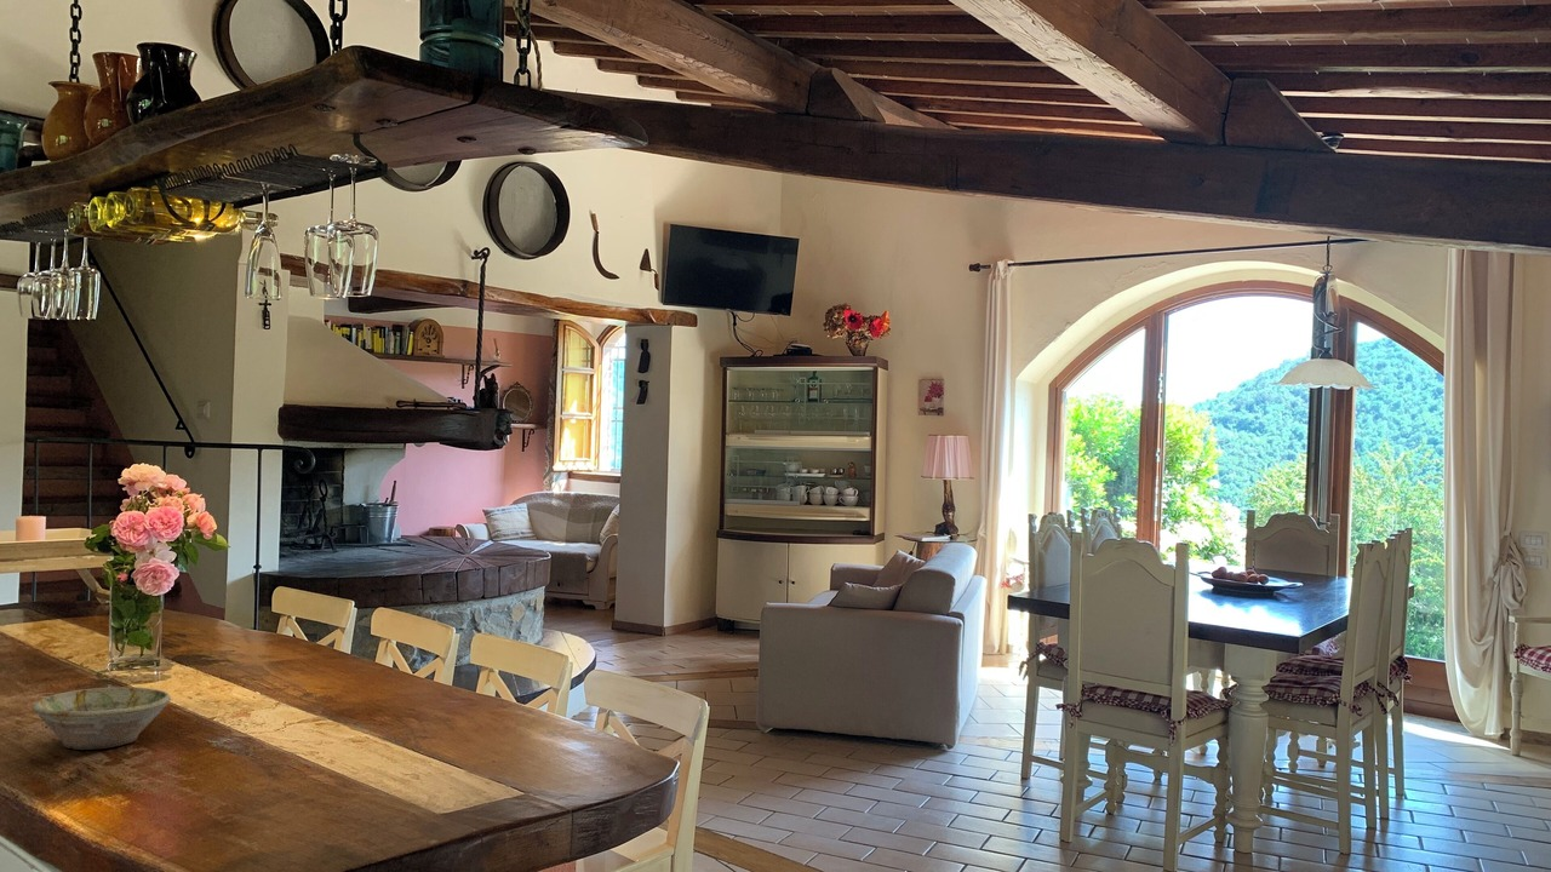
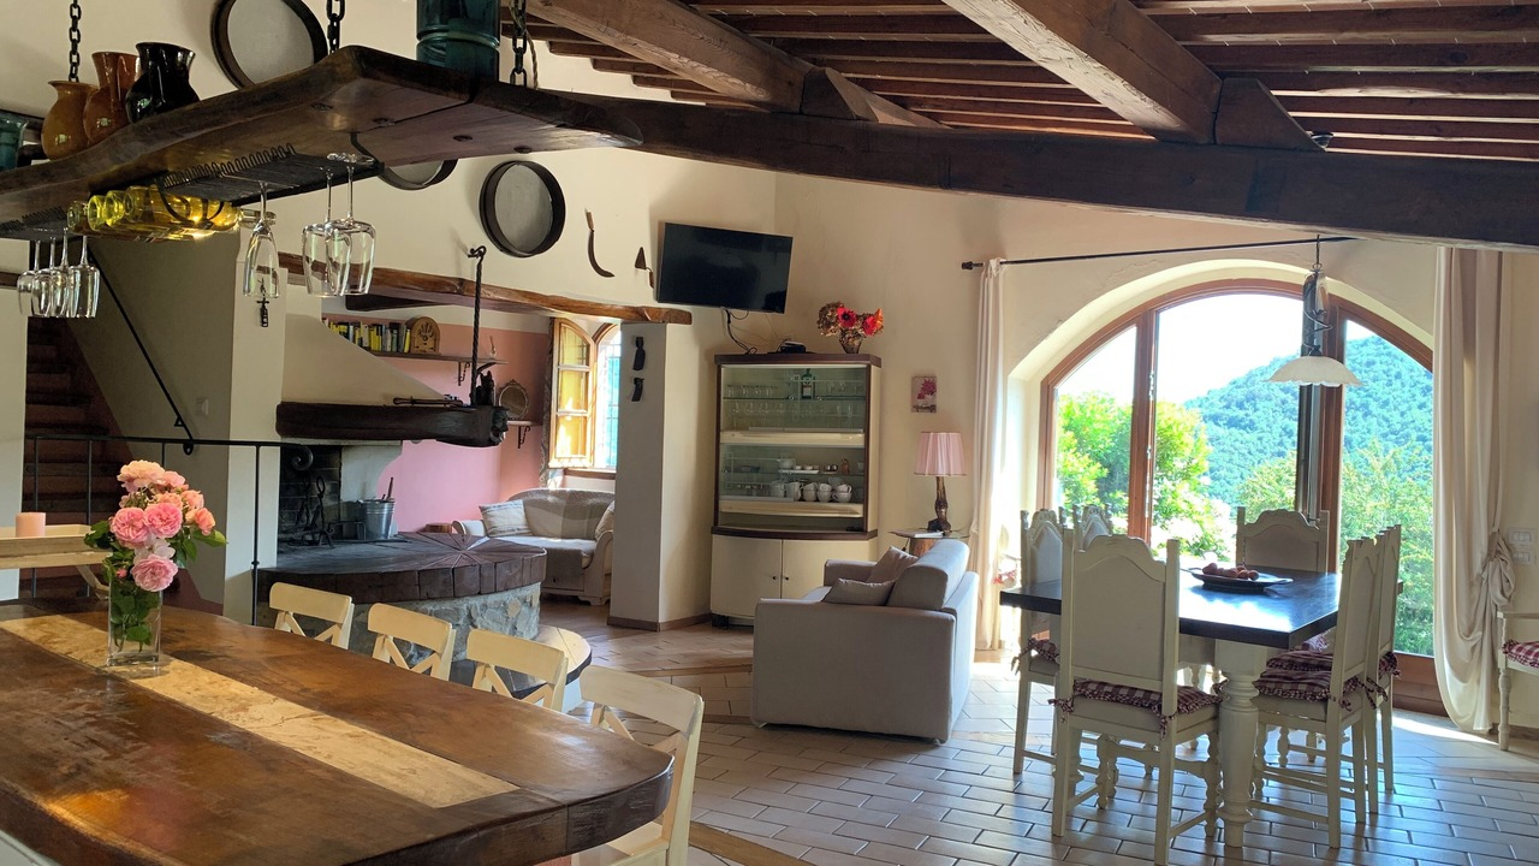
- bowl [32,687,172,751]
